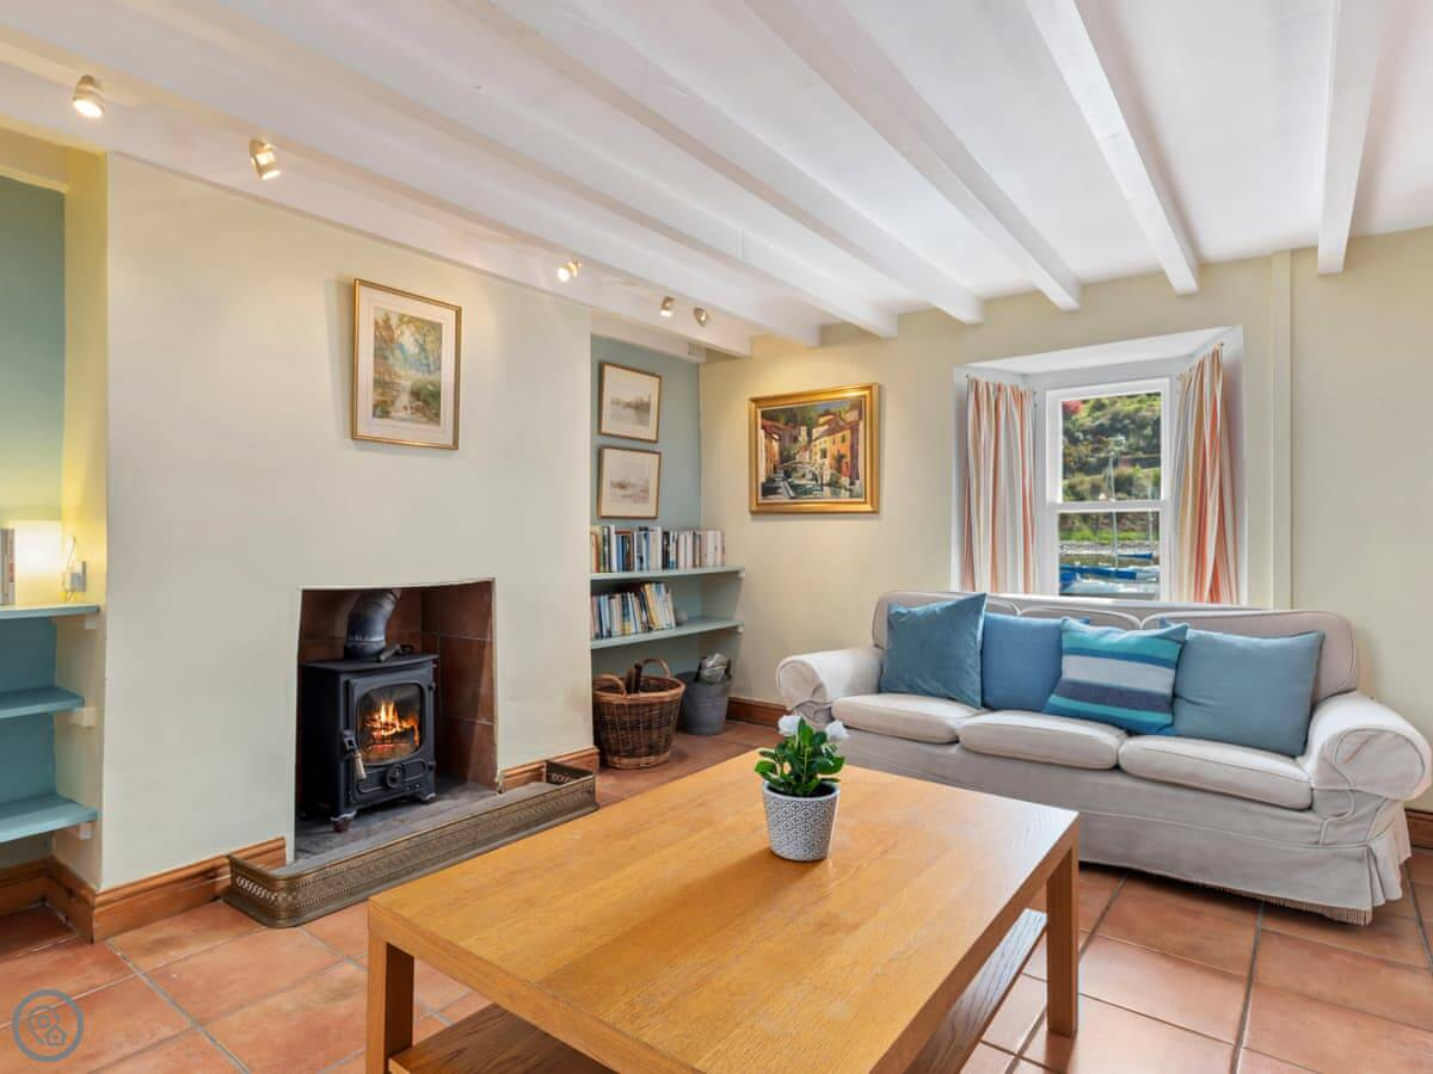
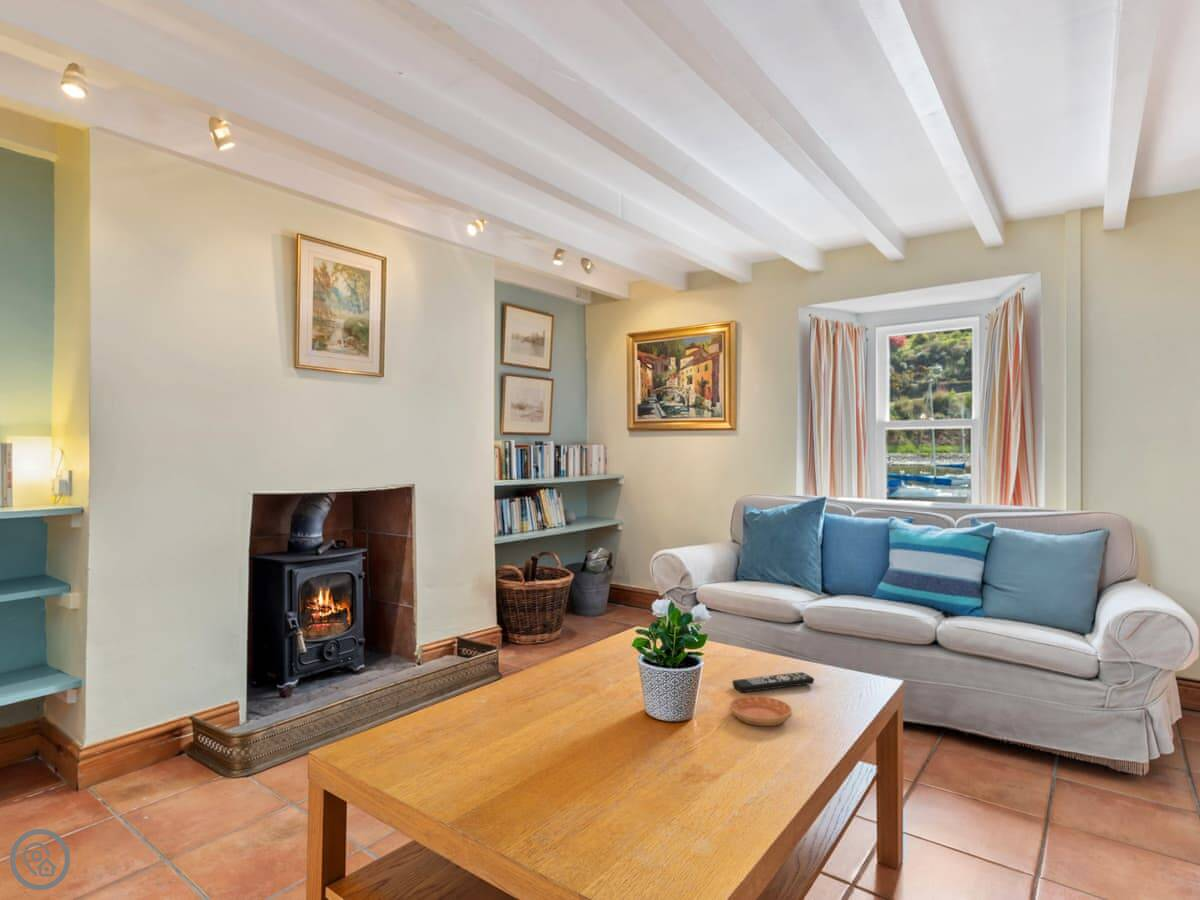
+ remote control [731,671,815,693]
+ saucer [729,695,793,727]
